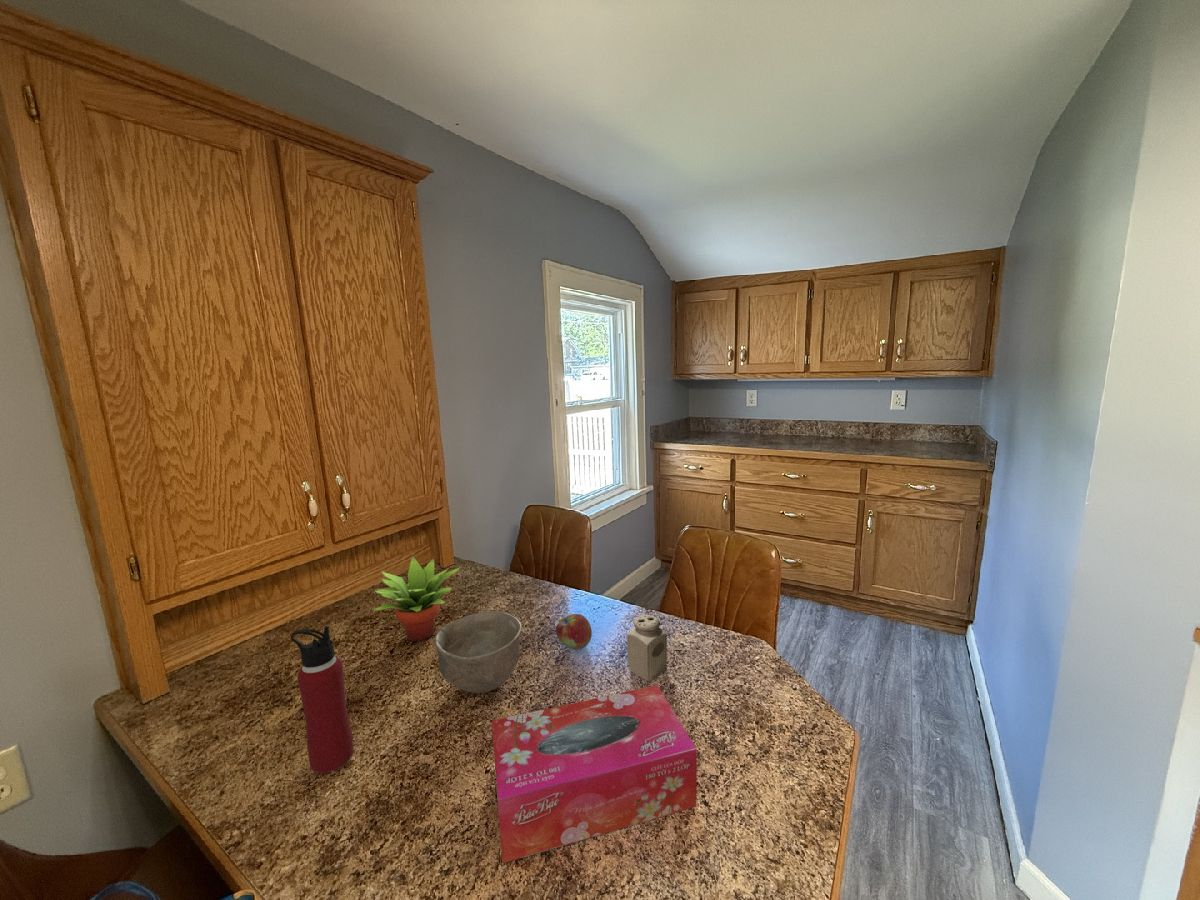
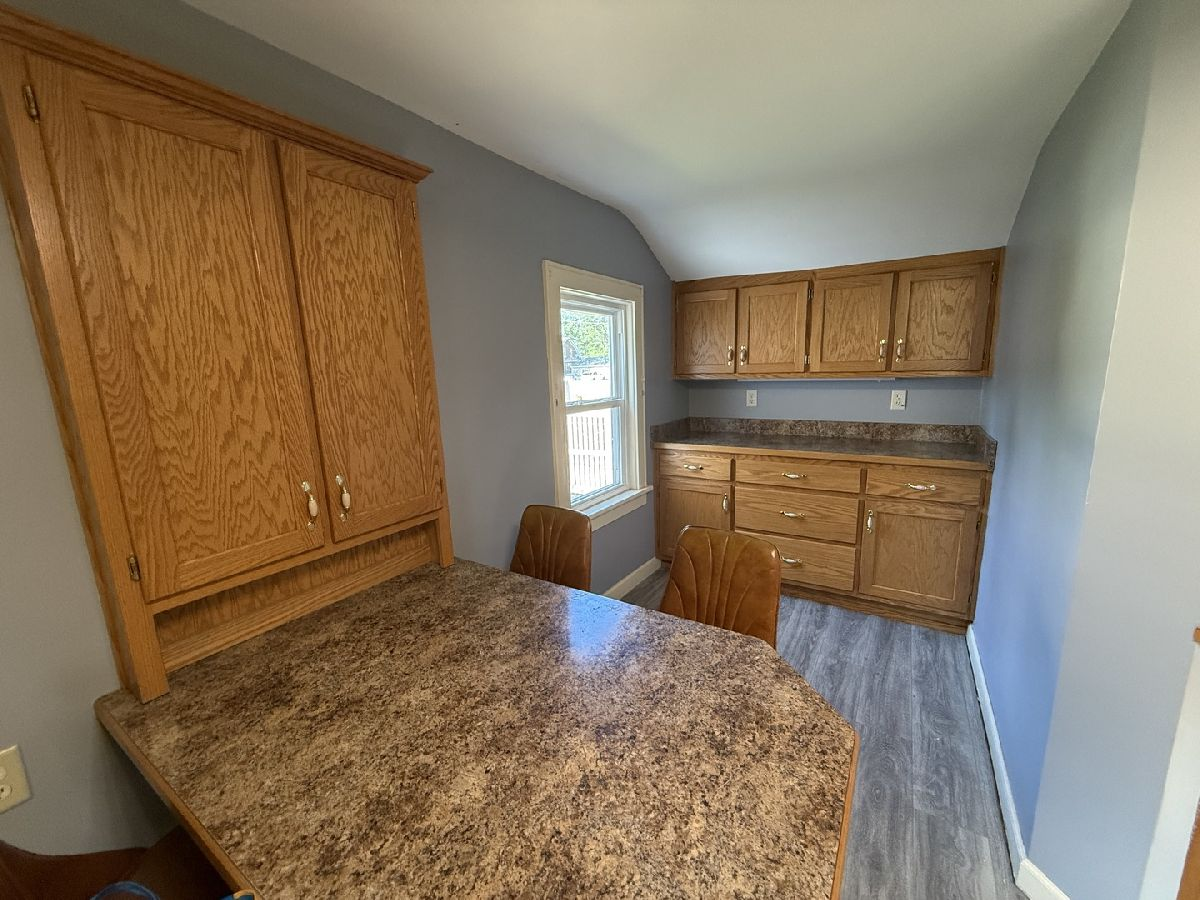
- water bottle [290,625,354,775]
- salt shaker [626,614,668,682]
- succulent plant [372,556,461,642]
- fruit [555,613,593,650]
- bowl [433,610,523,694]
- tissue box [491,684,698,864]
